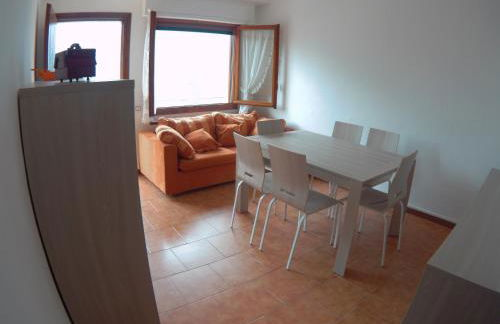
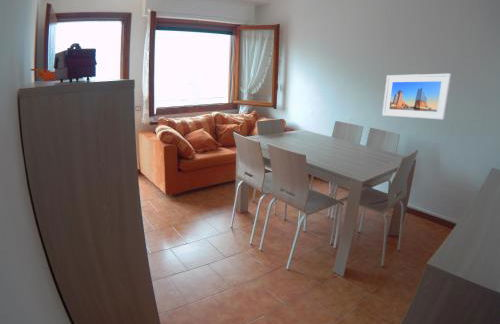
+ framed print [381,73,452,121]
